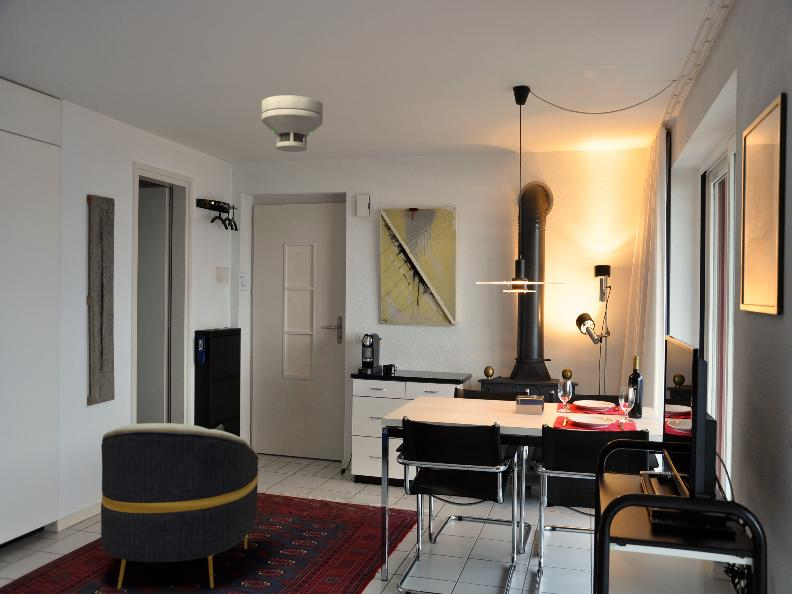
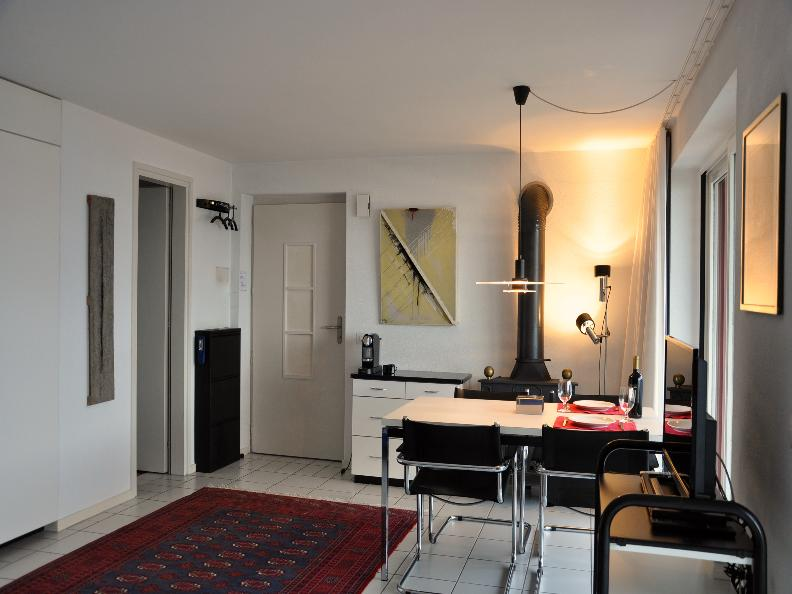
- armchair [100,422,259,590]
- smoke detector [261,94,324,153]
